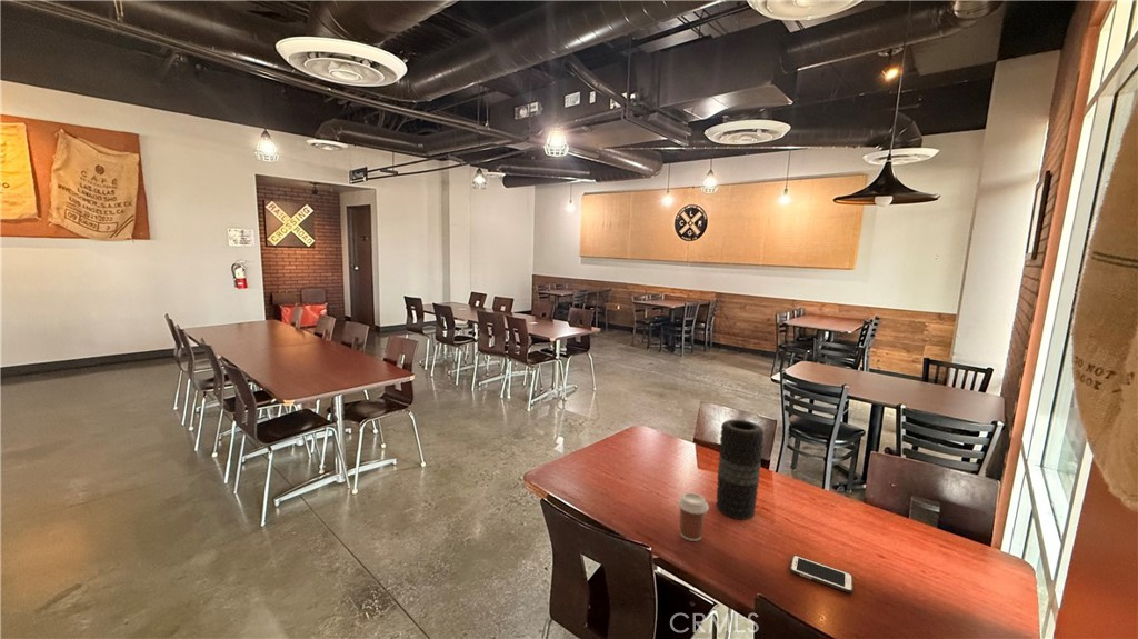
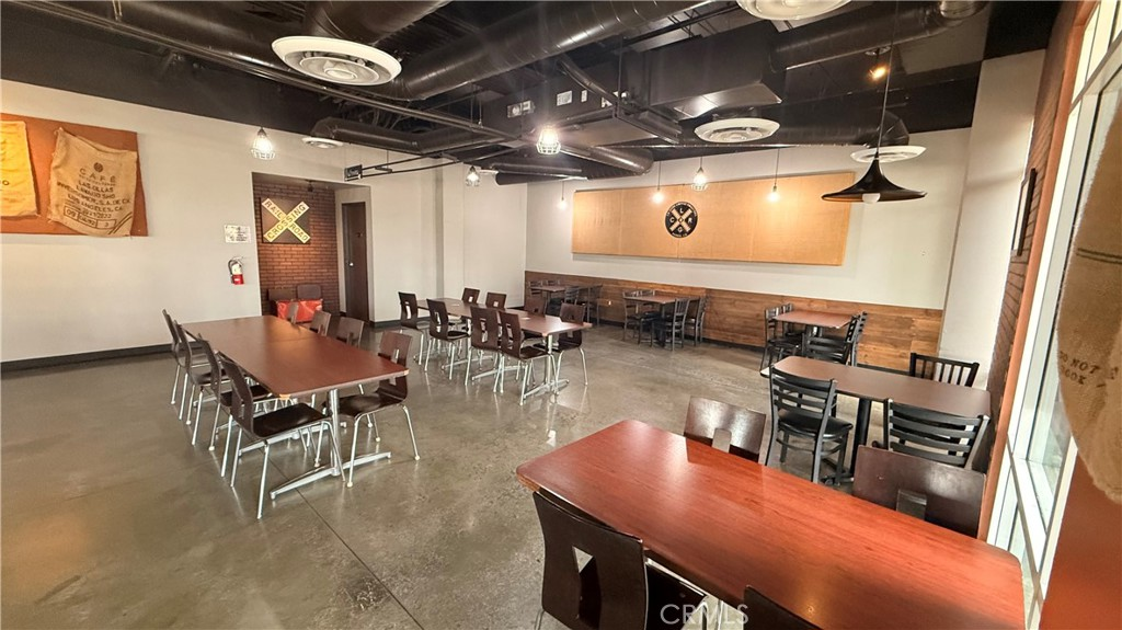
- vase [716,419,765,520]
- cell phone [789,555,855,595]
- coffee cup [677,491,710,542]
